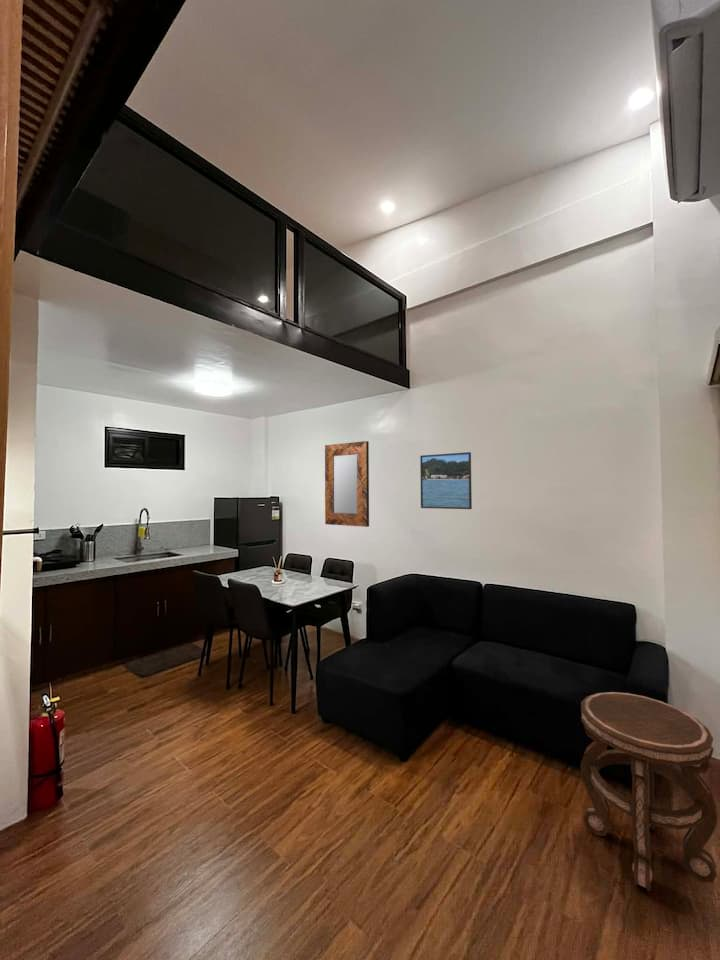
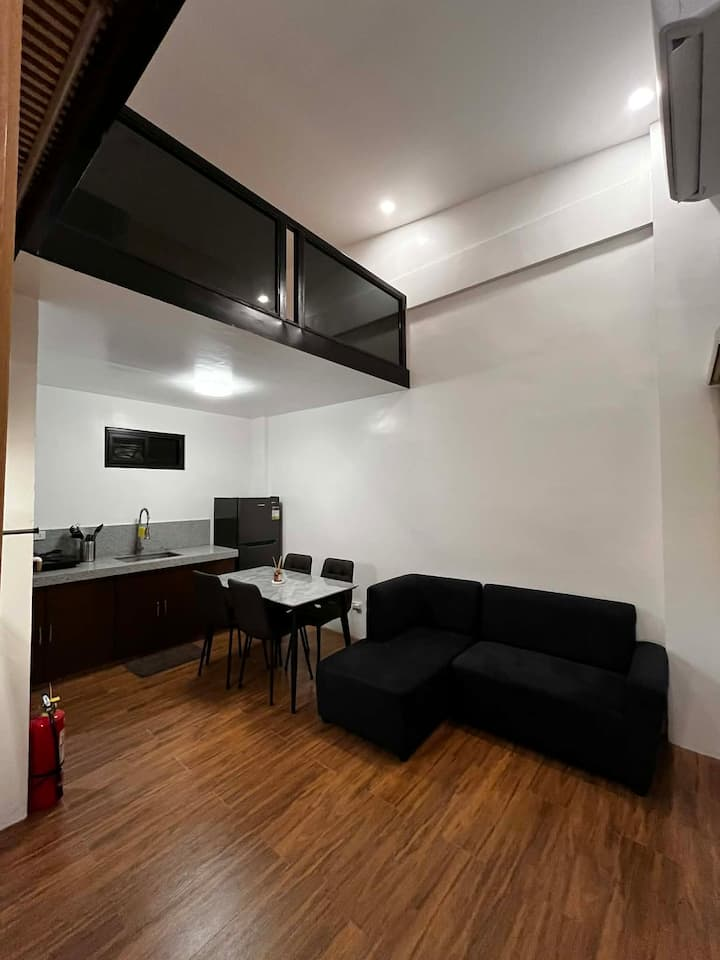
- side table [579,691,718,893]
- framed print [419,451,473,510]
- home mirror [324,440,370,528]
